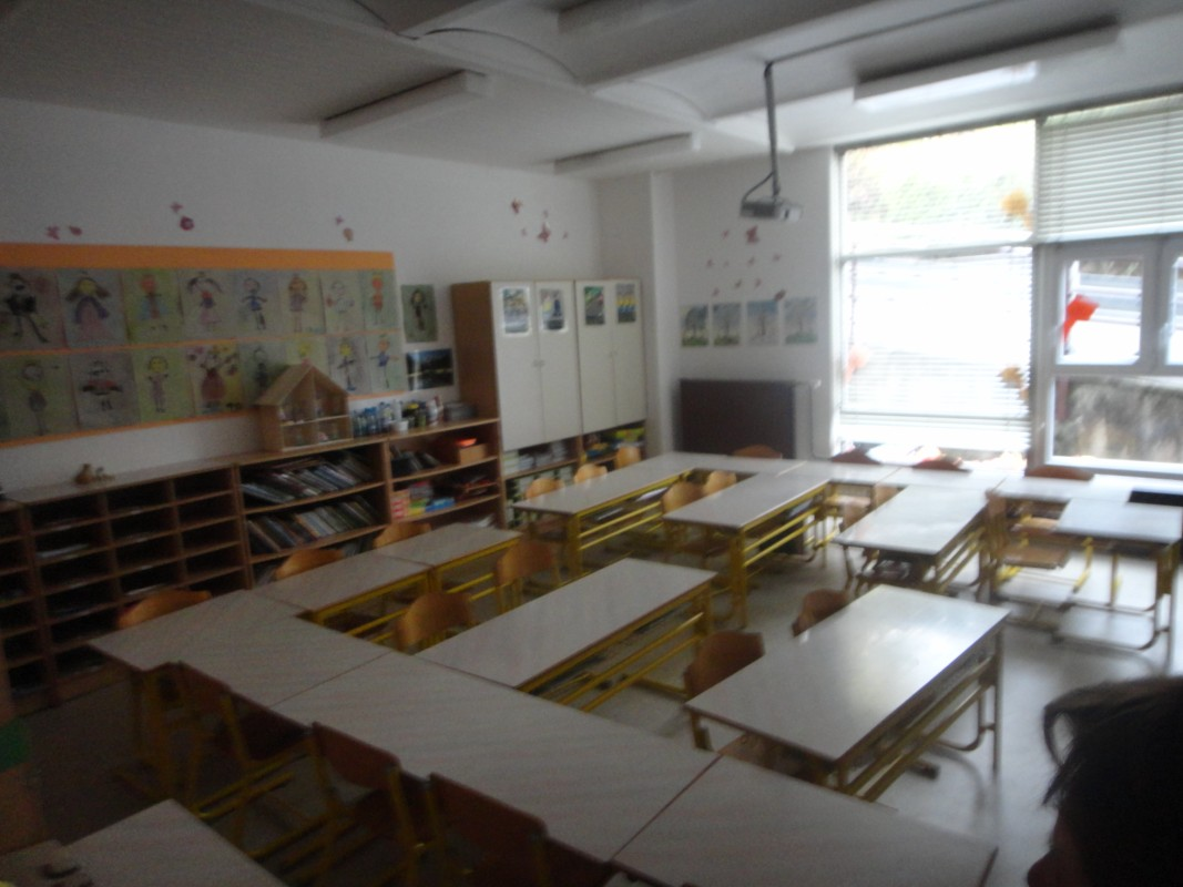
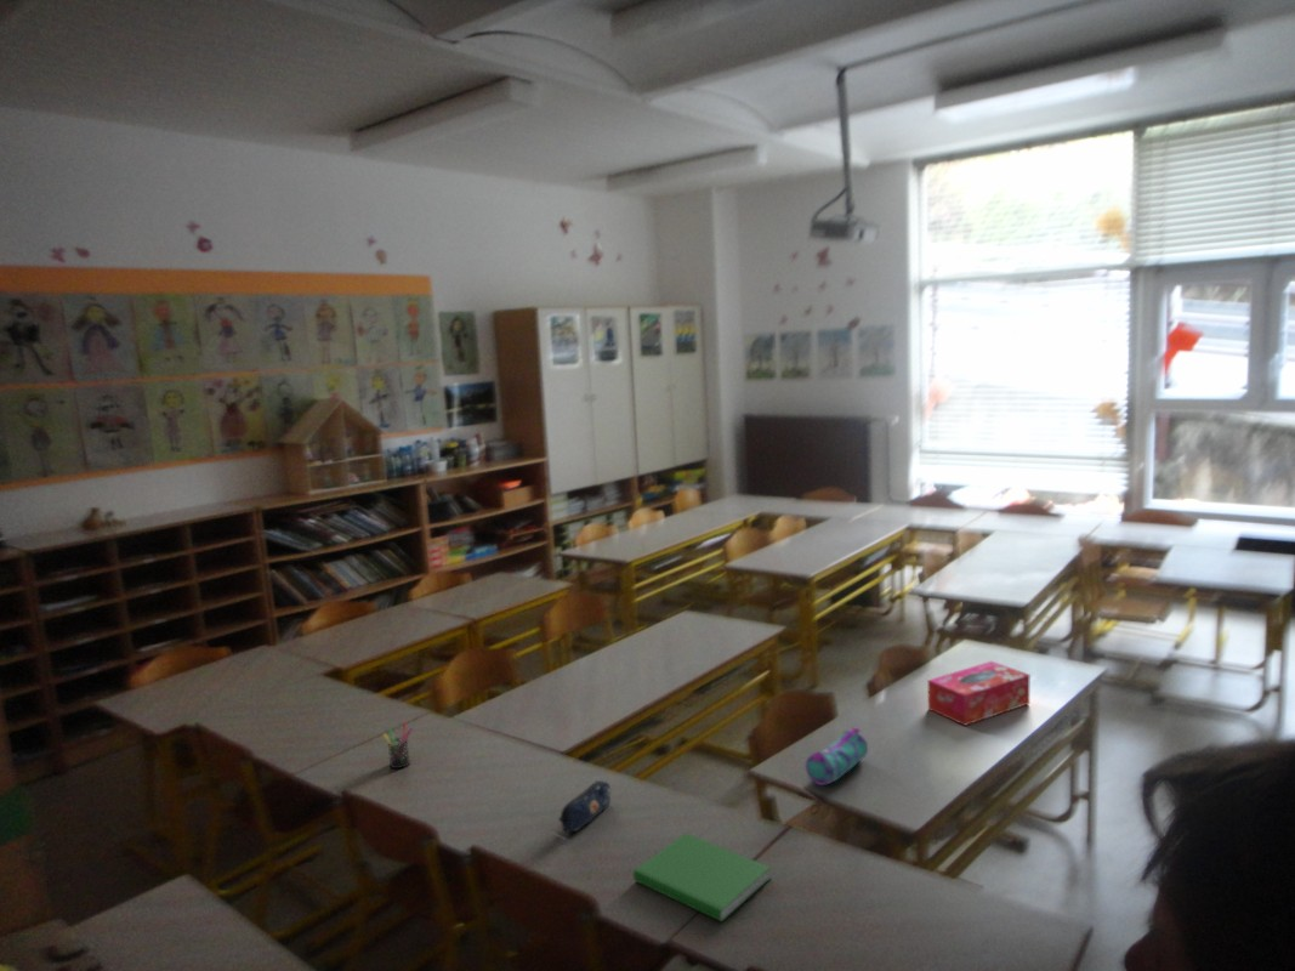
+ pen holder [382,721,414,770]
+ tissue box [927,660,1030,727]
+ pencil case [805,726,869,787]
+ hardcover book [632,831,772,922]
+ pencil case [557,779,612,834]
